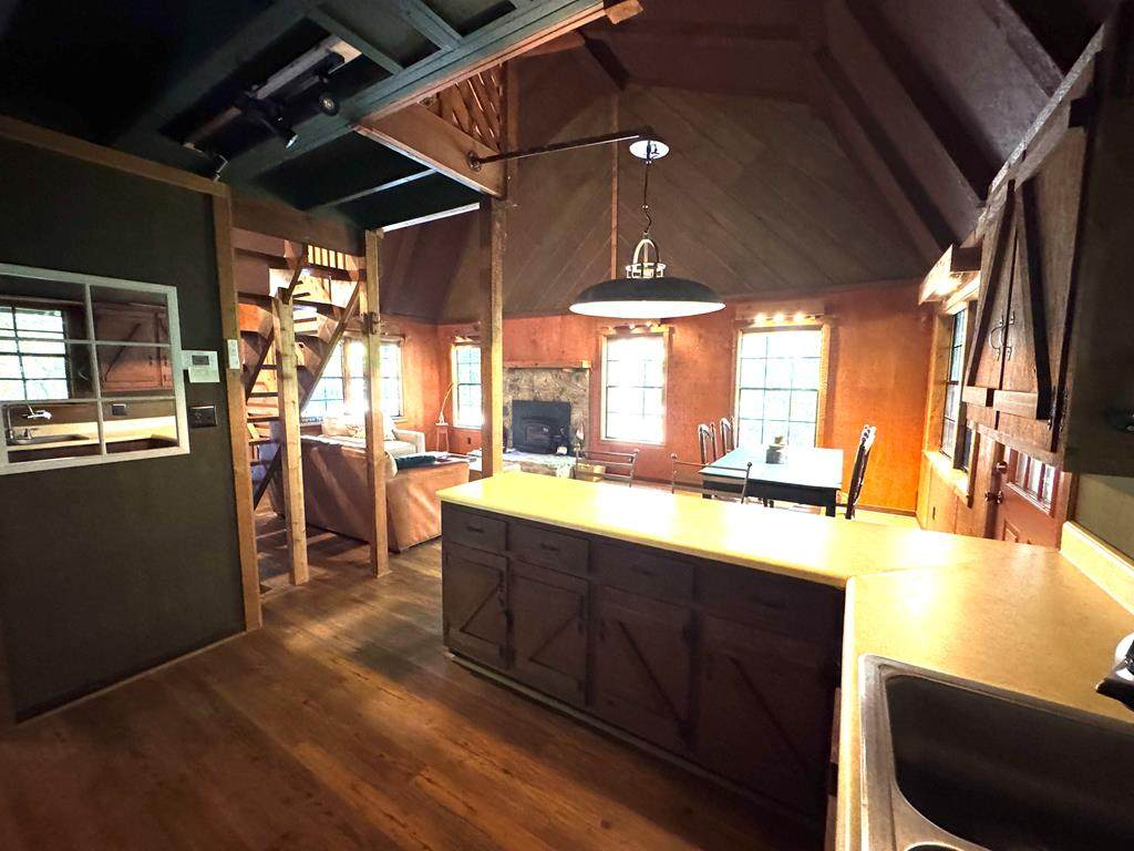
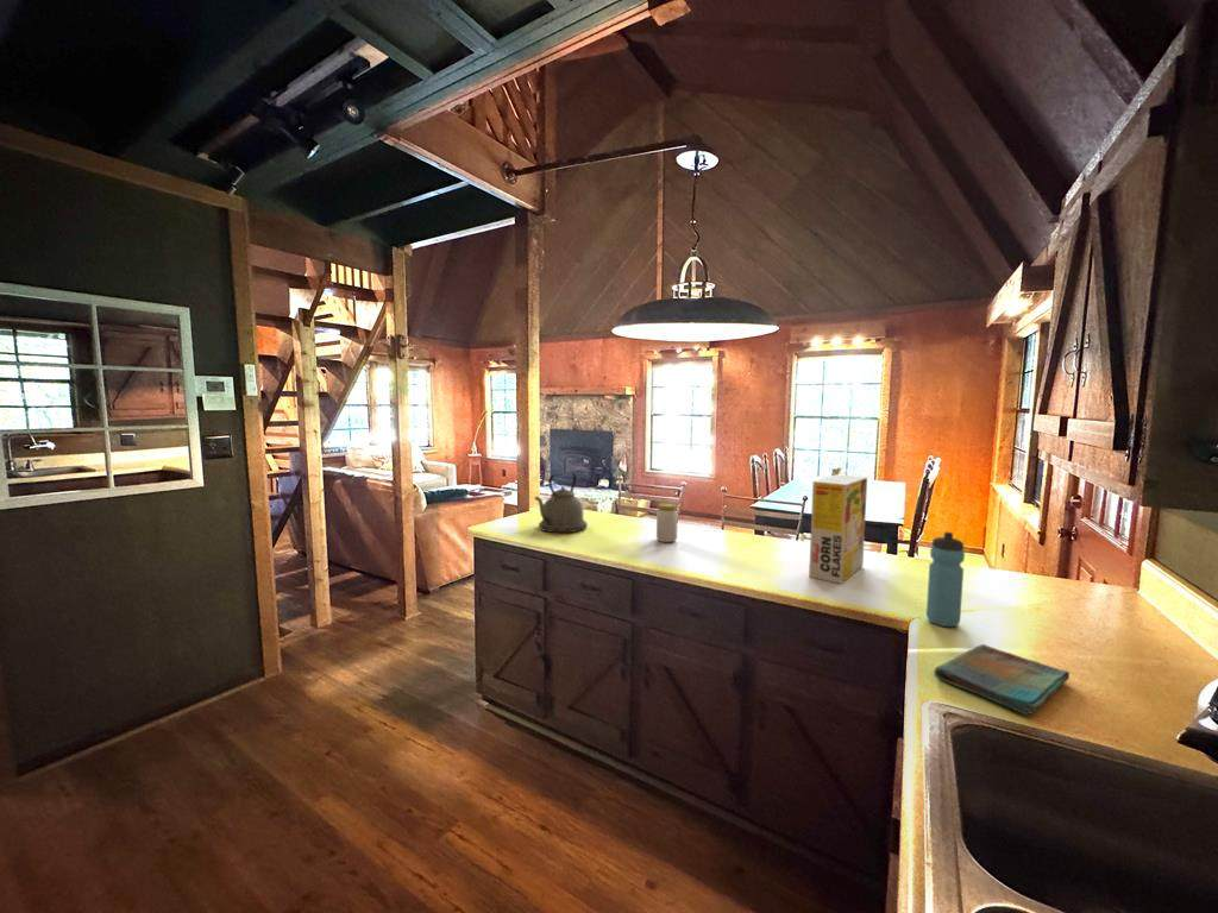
+ dish towel [933,643,1071,717]
+ cereal box [808,473,868,585]
+ water bottle [925,531,966,628]
+ kettle [534,471,589,534]
+ jar [655,502,679,543]
